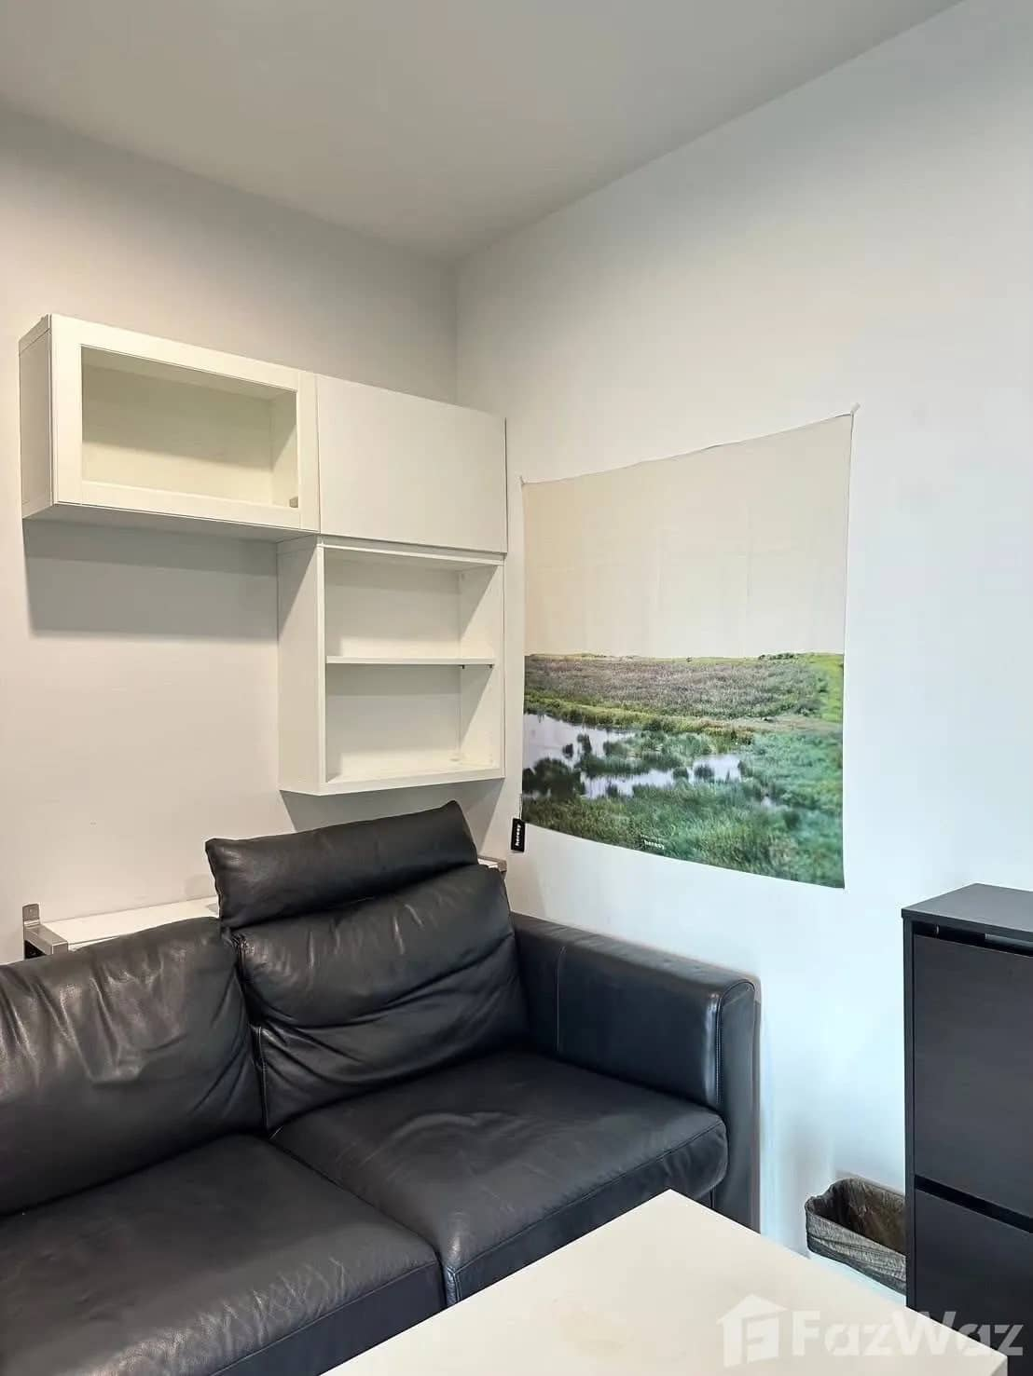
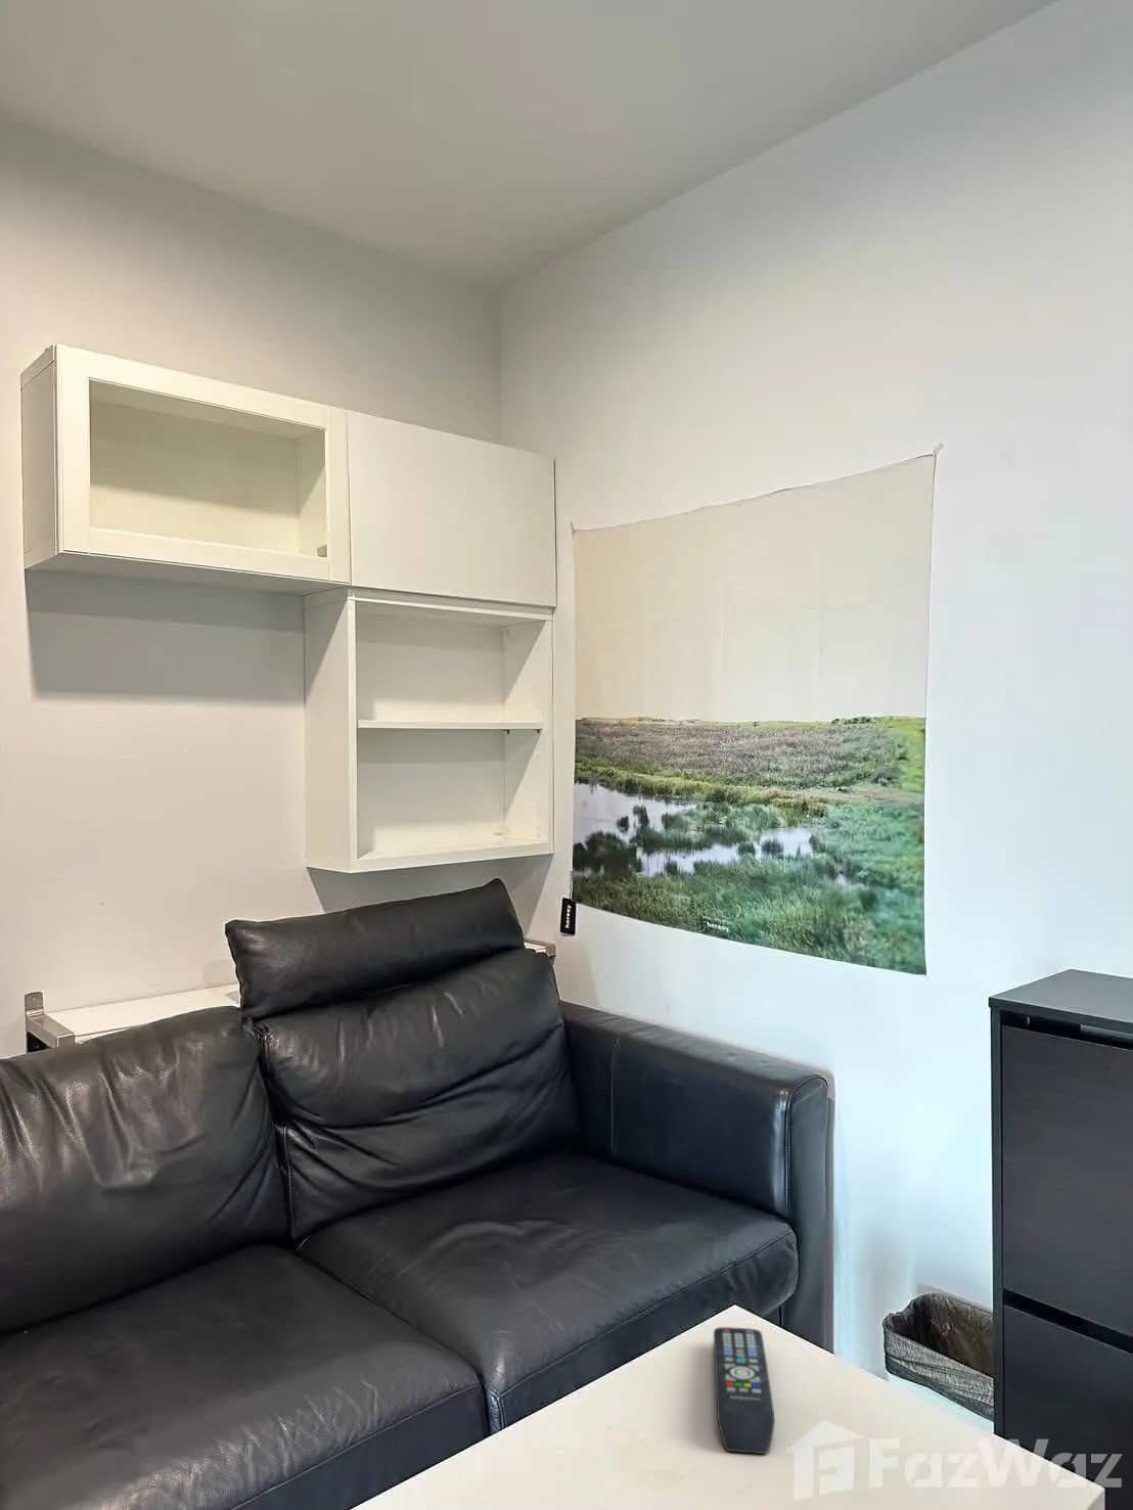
+ remote control [713,1326,775,1455]
